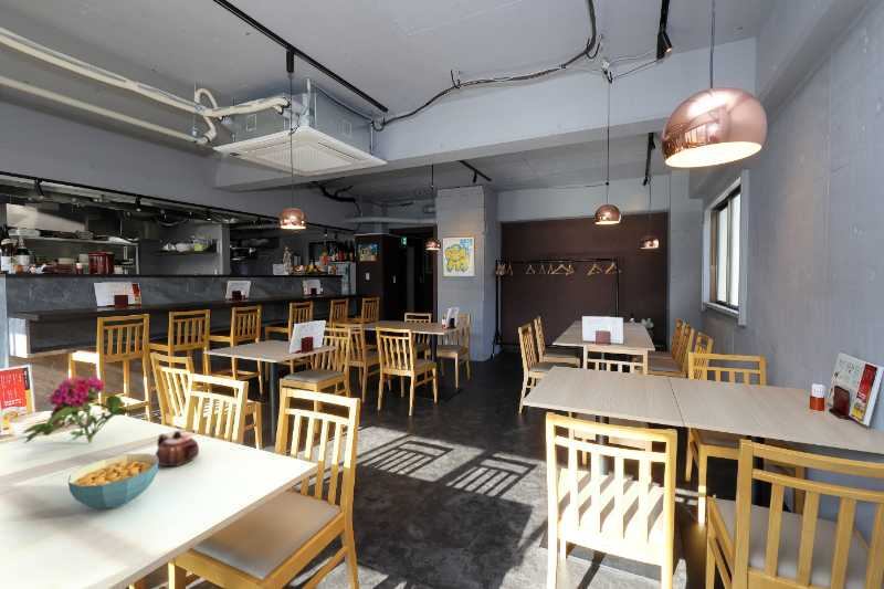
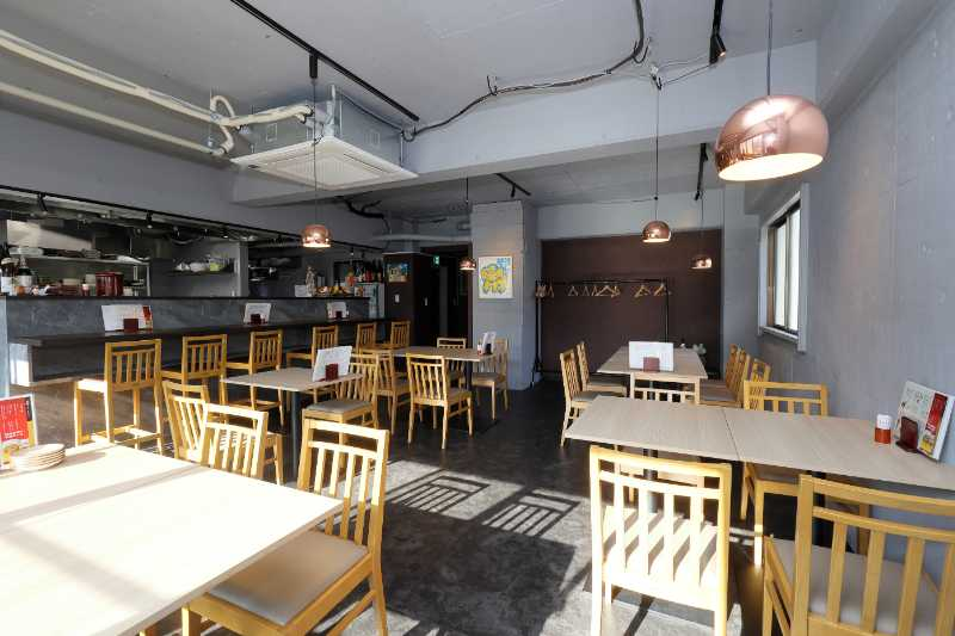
- cereal bowl [67,453,159,509]
- flower [21,376,134,444]
- teapot [155,430,200,467]
